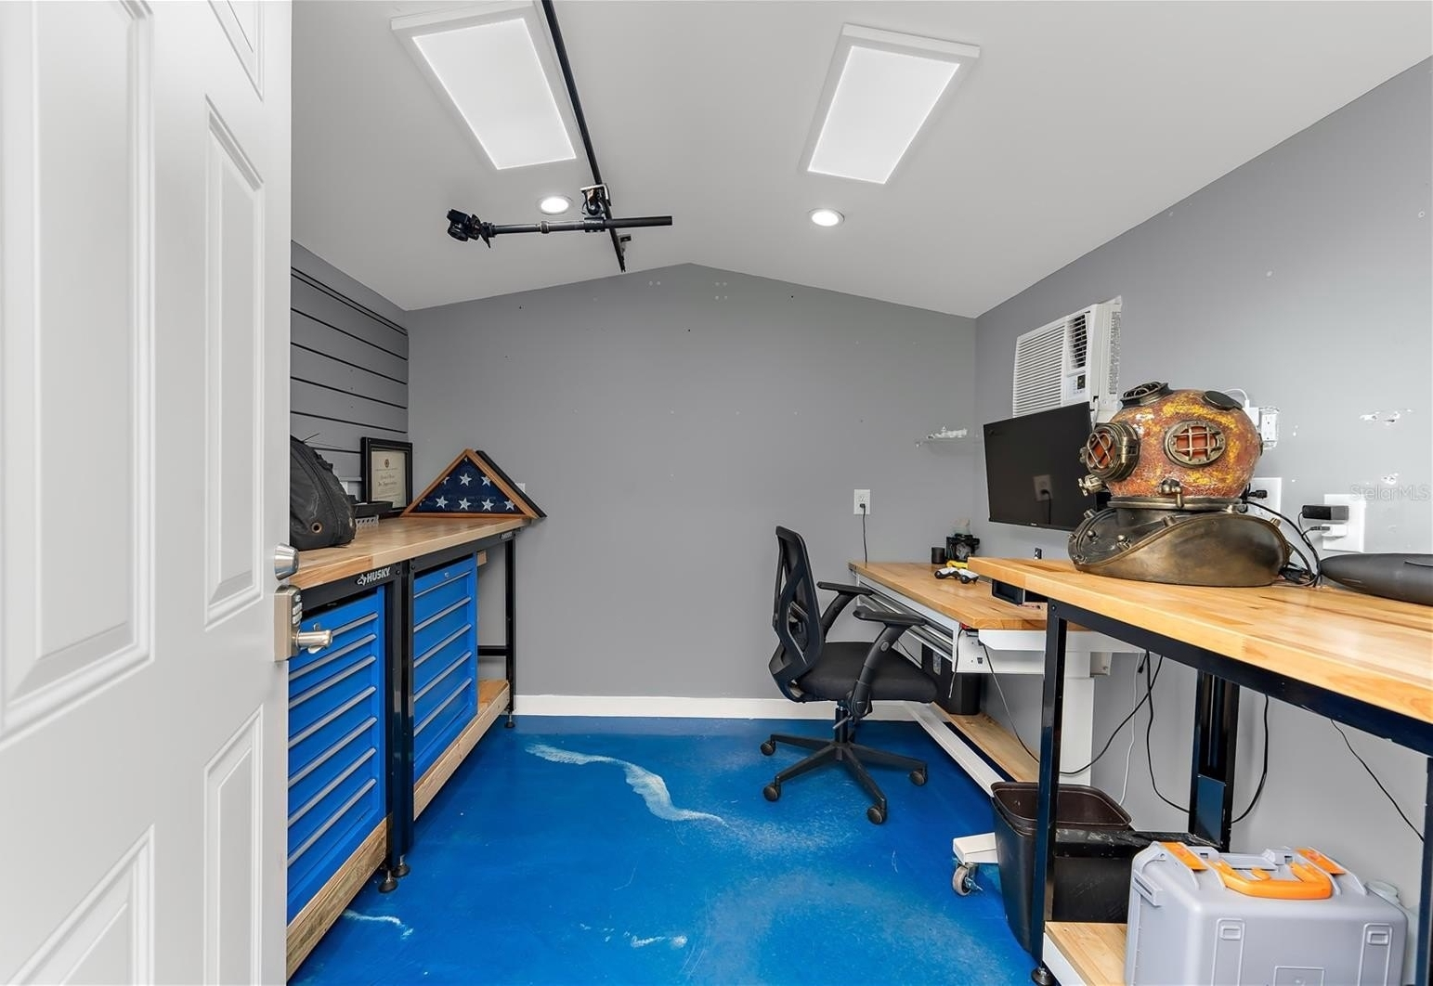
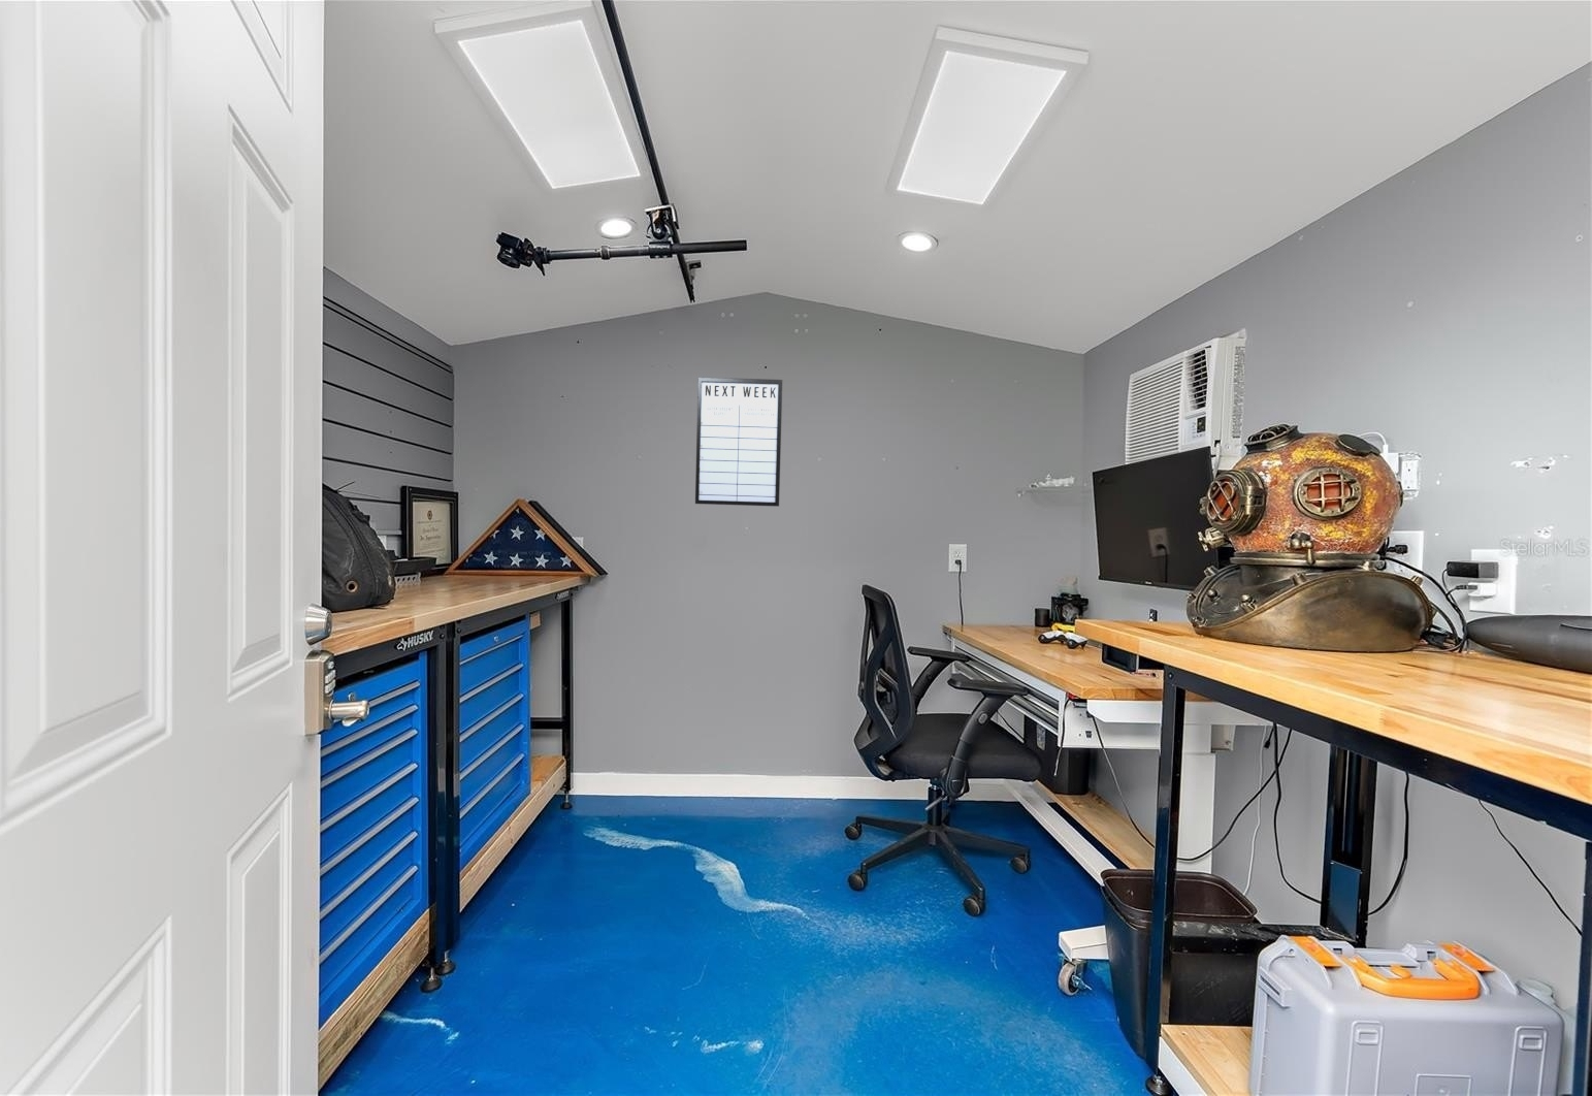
+ writing board [694,376,783,508]
